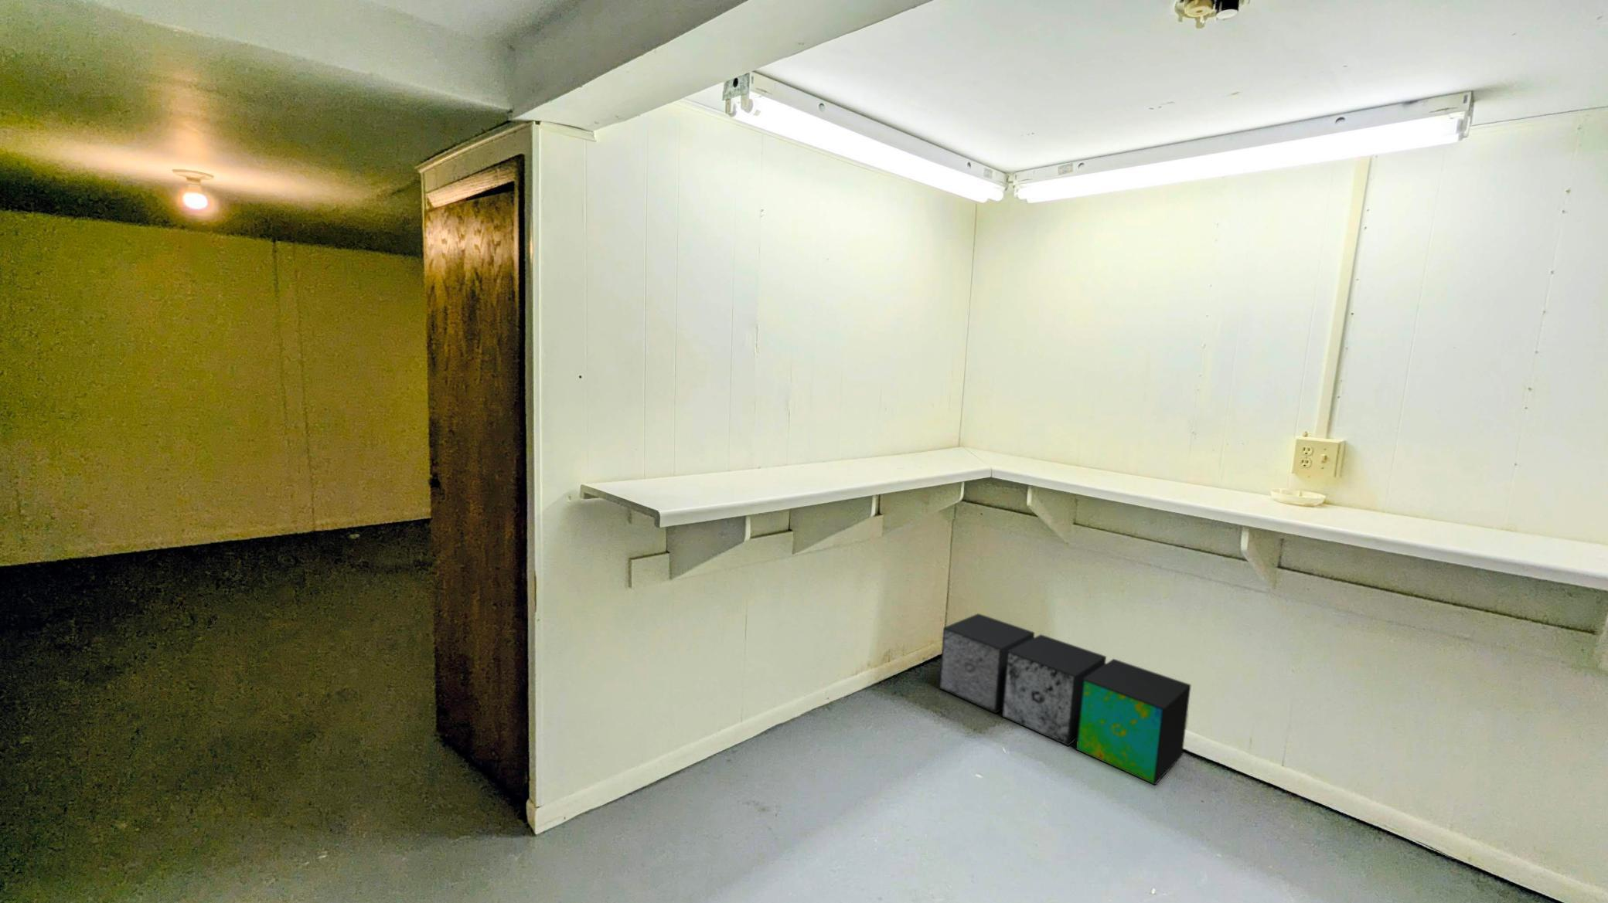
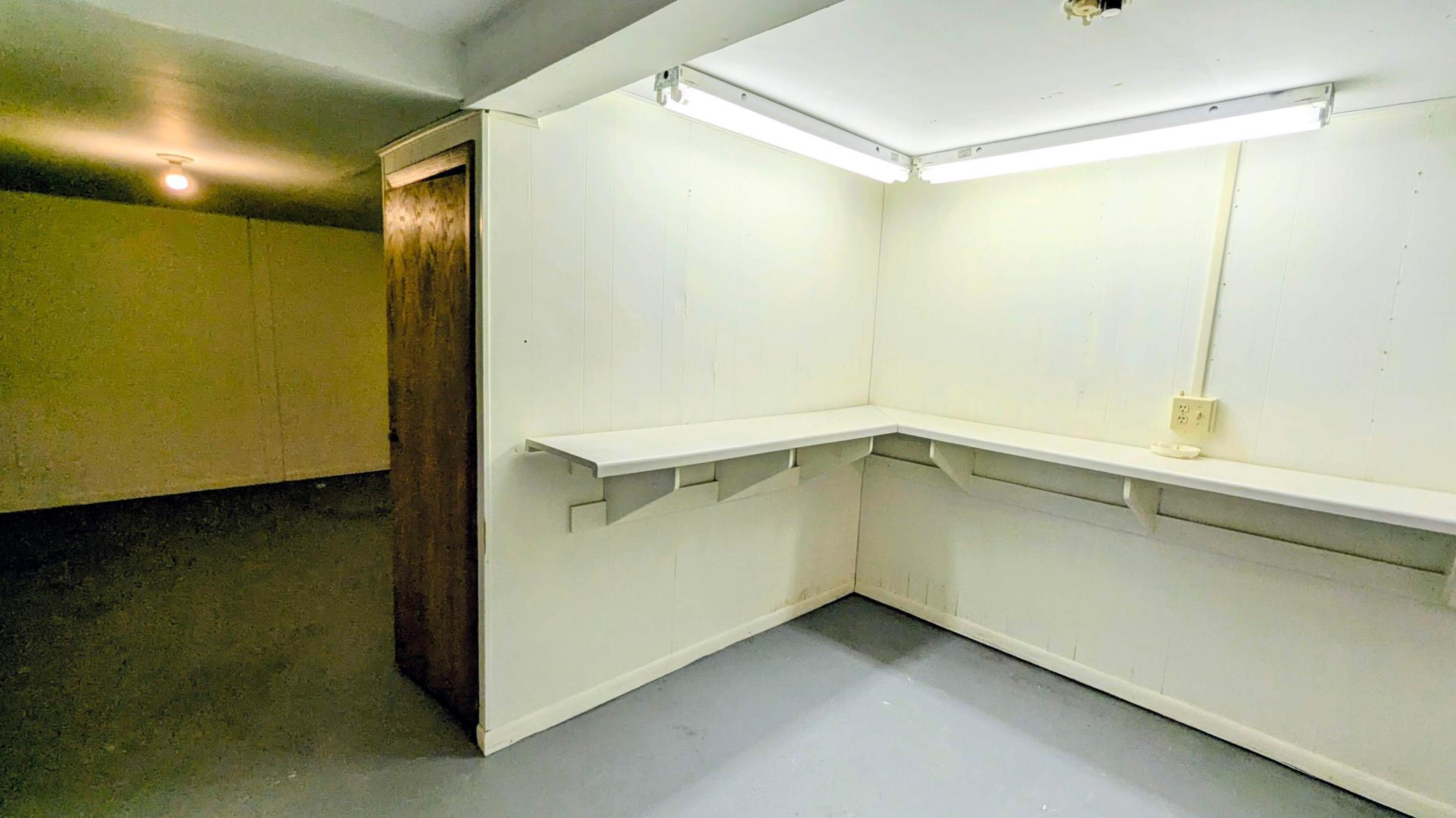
- storage boxes [939,613,1192,786]
